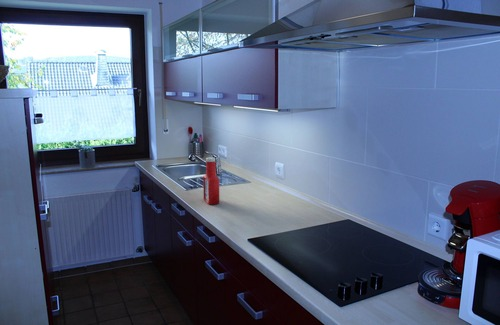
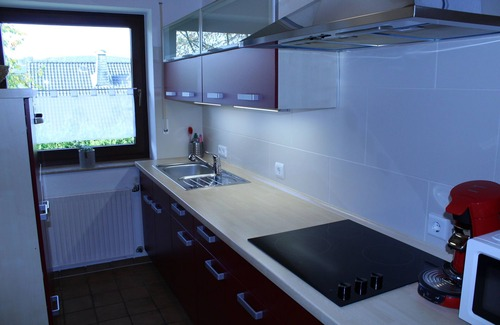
- soap bottle [202,156,221,206]
